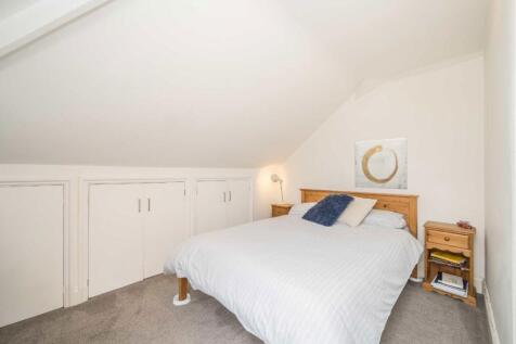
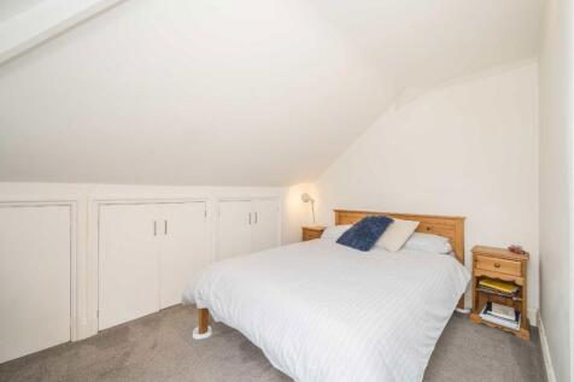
- wall art [353,137,409,190]
